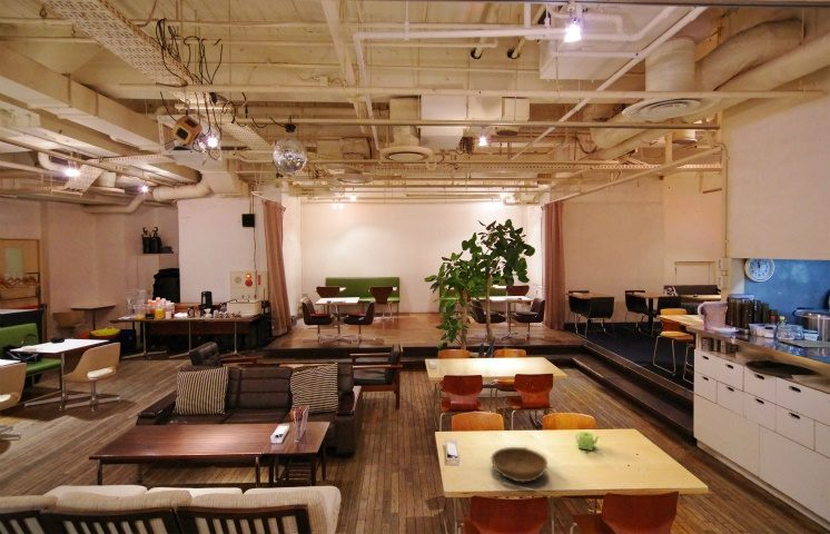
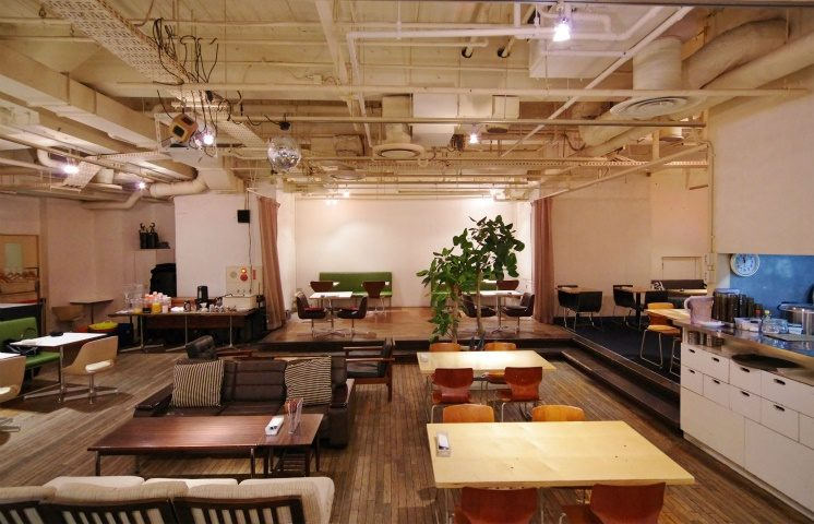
- teapot [574,431,602,452]
- bowl [490,446,549,483]
